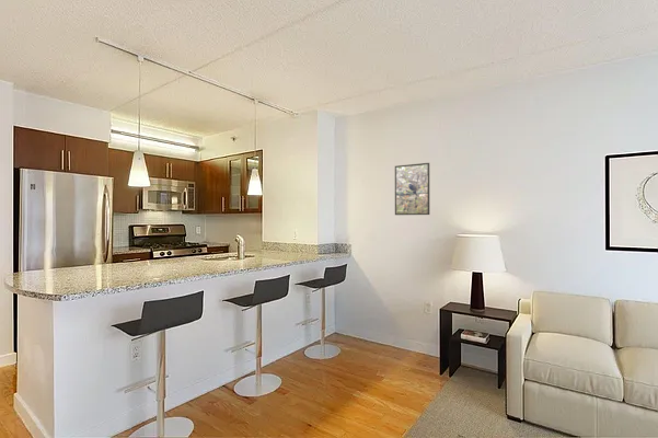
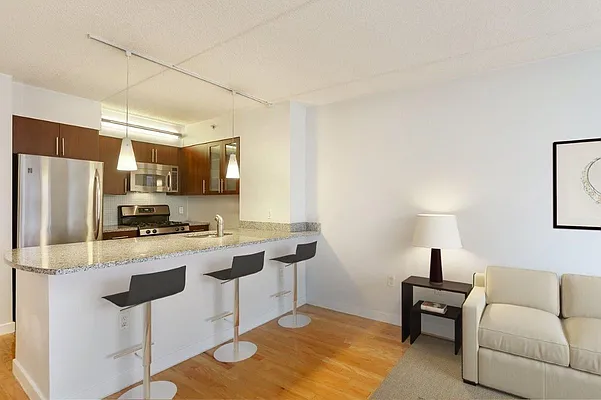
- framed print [394,162,430,216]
